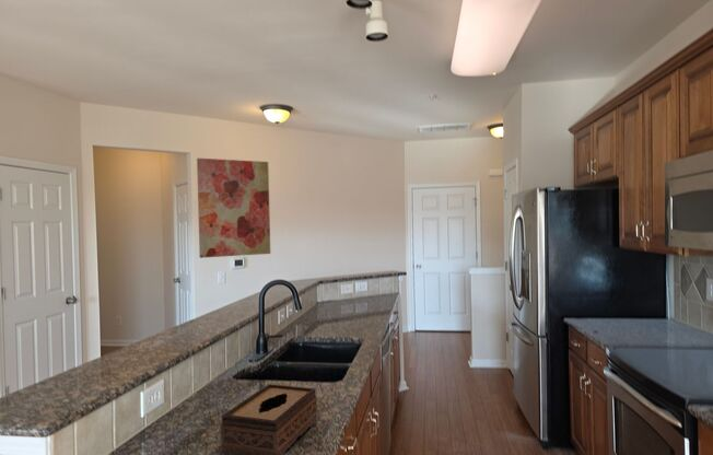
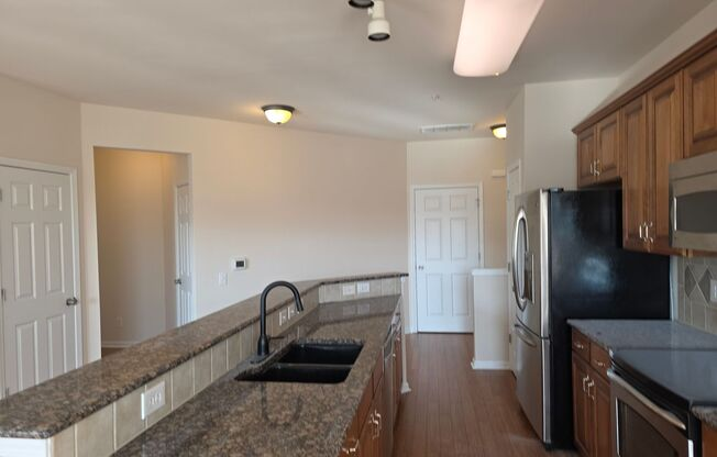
- wall art [196,158,271,259]
- tissue box [220,383,318,455]
